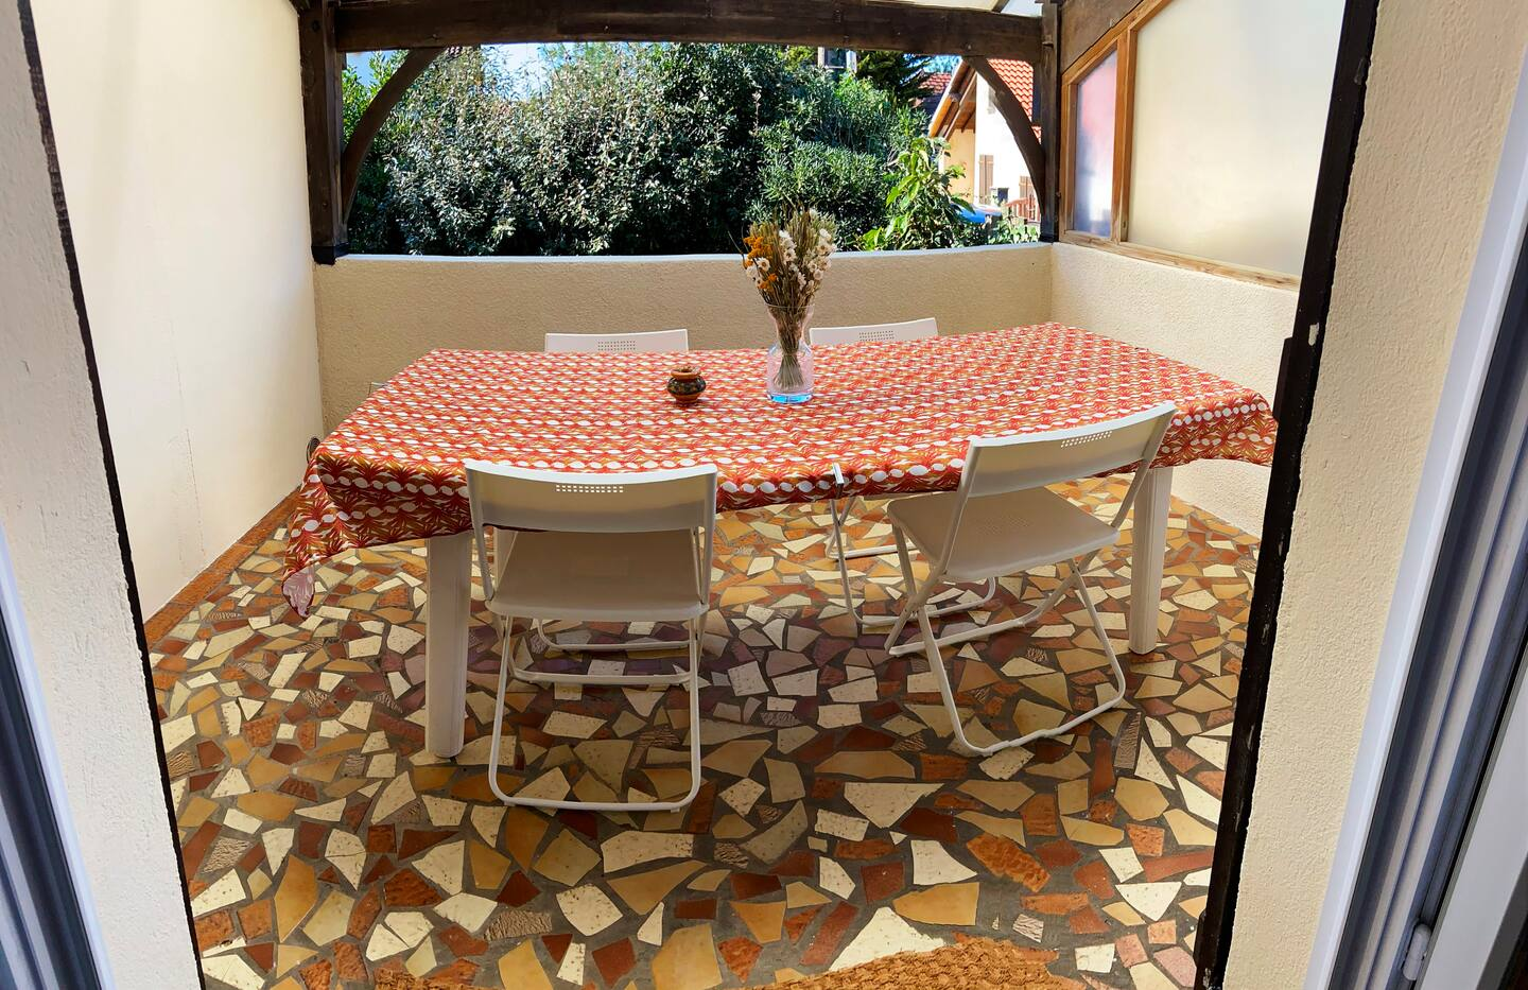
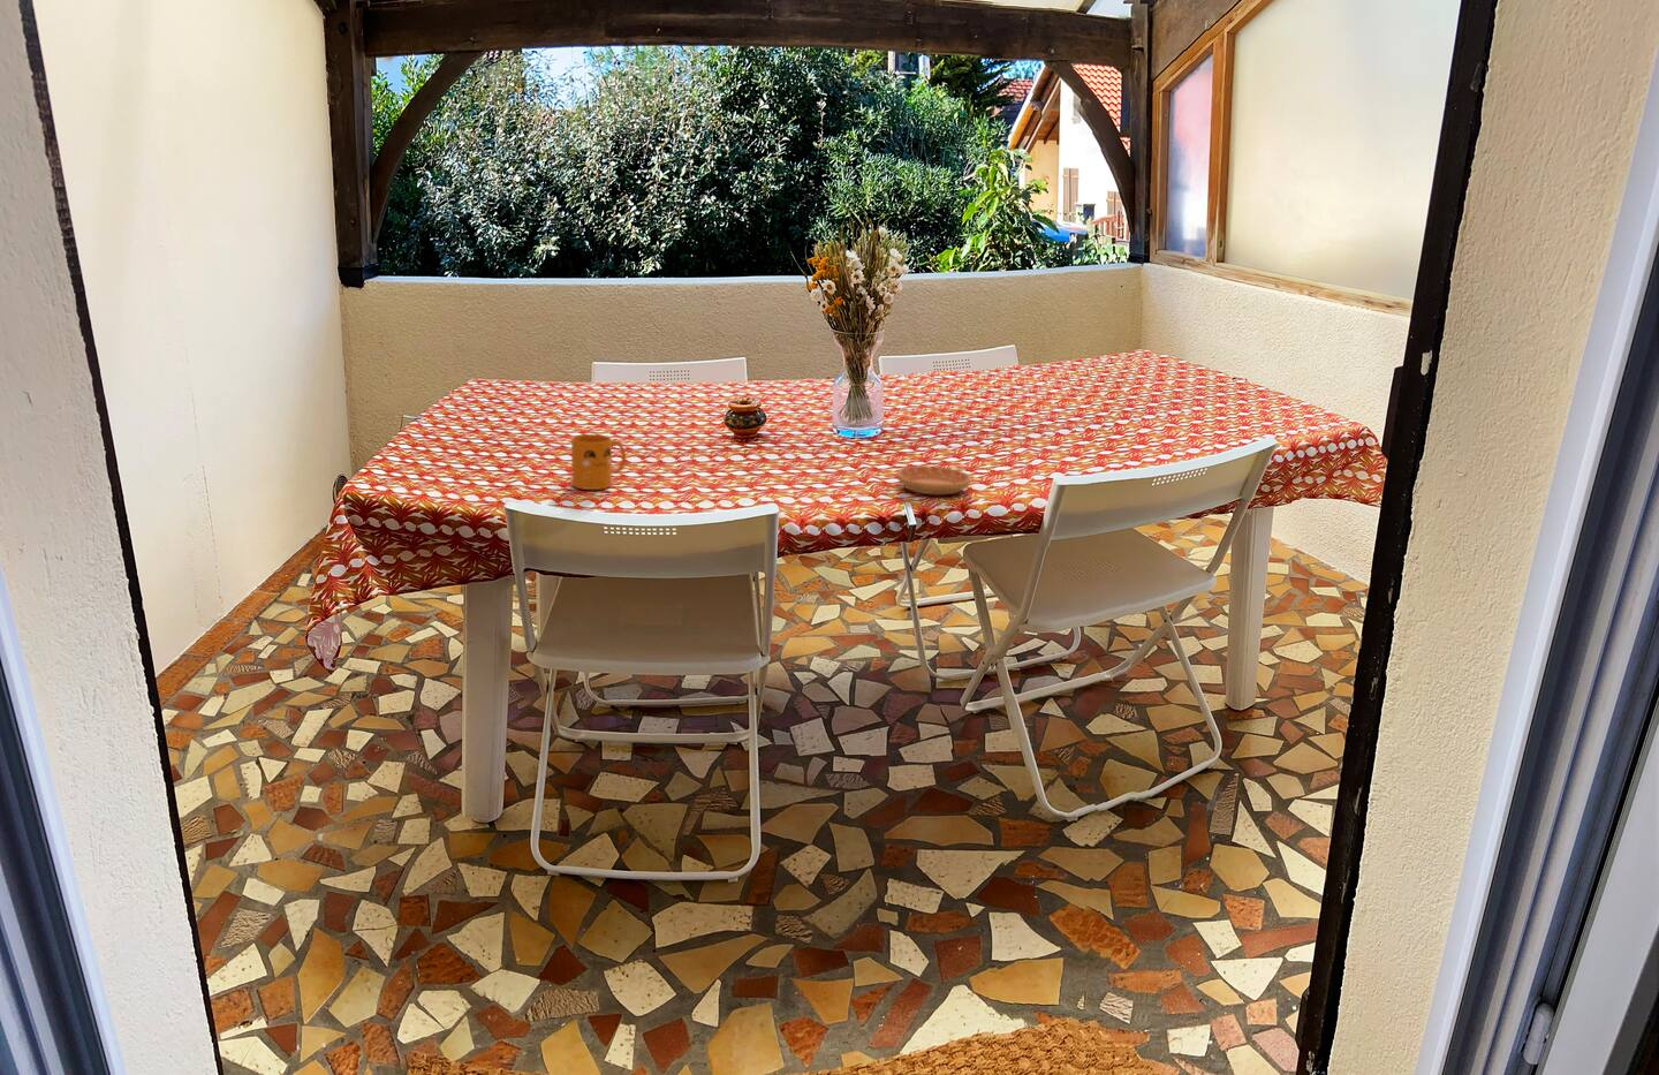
+ saucer [896,464,972,497]
+ mug [571,433,626,491]
